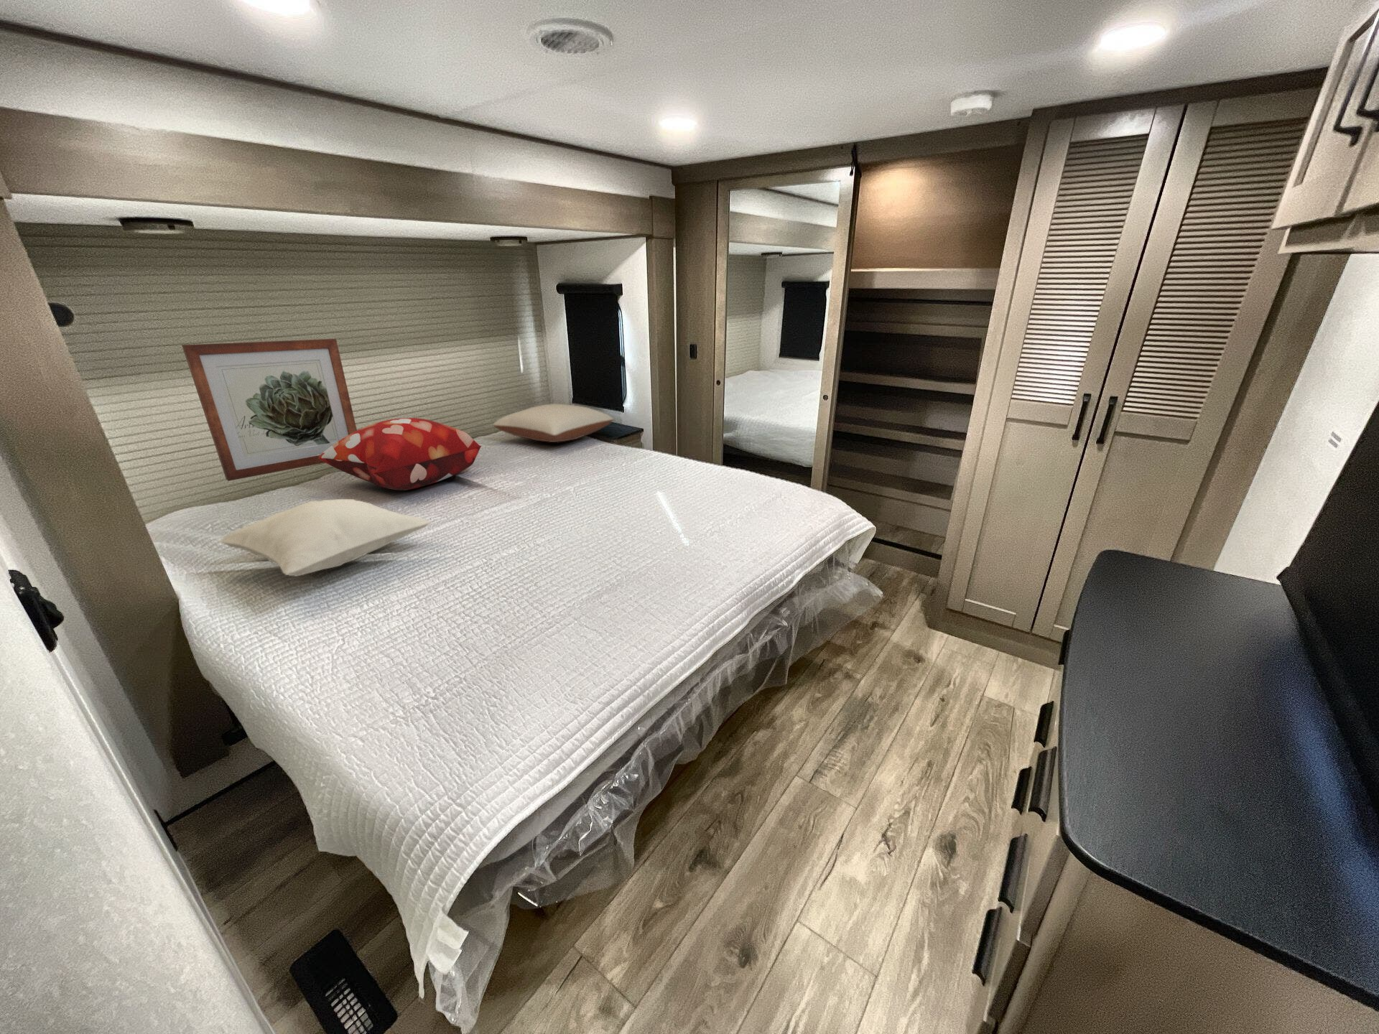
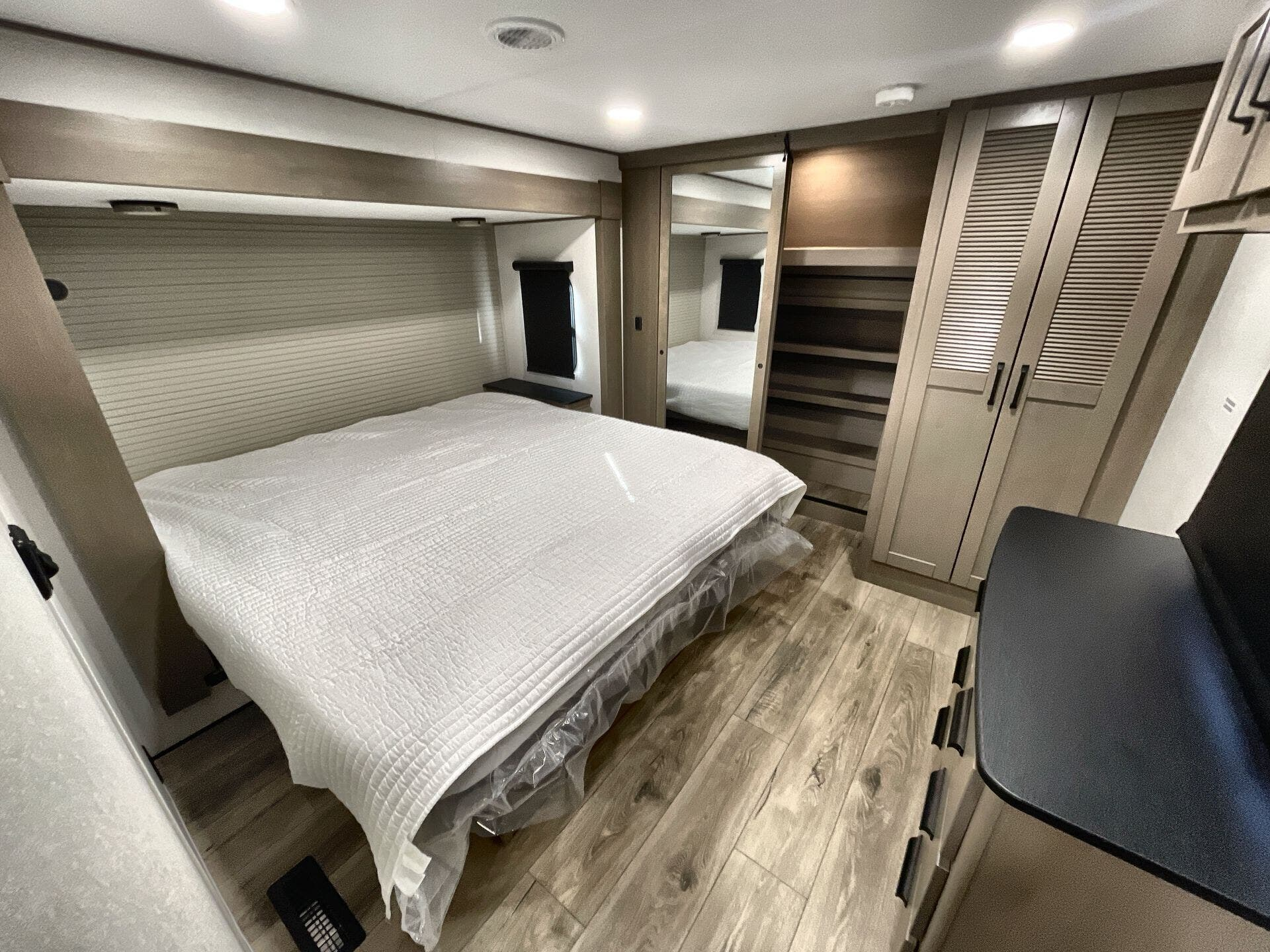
- wall art [181,338,357,482]
- decorative pillow [319,417,482,491]
- pillow [491,403,615,443]
- cushion [217,499,432,578]
